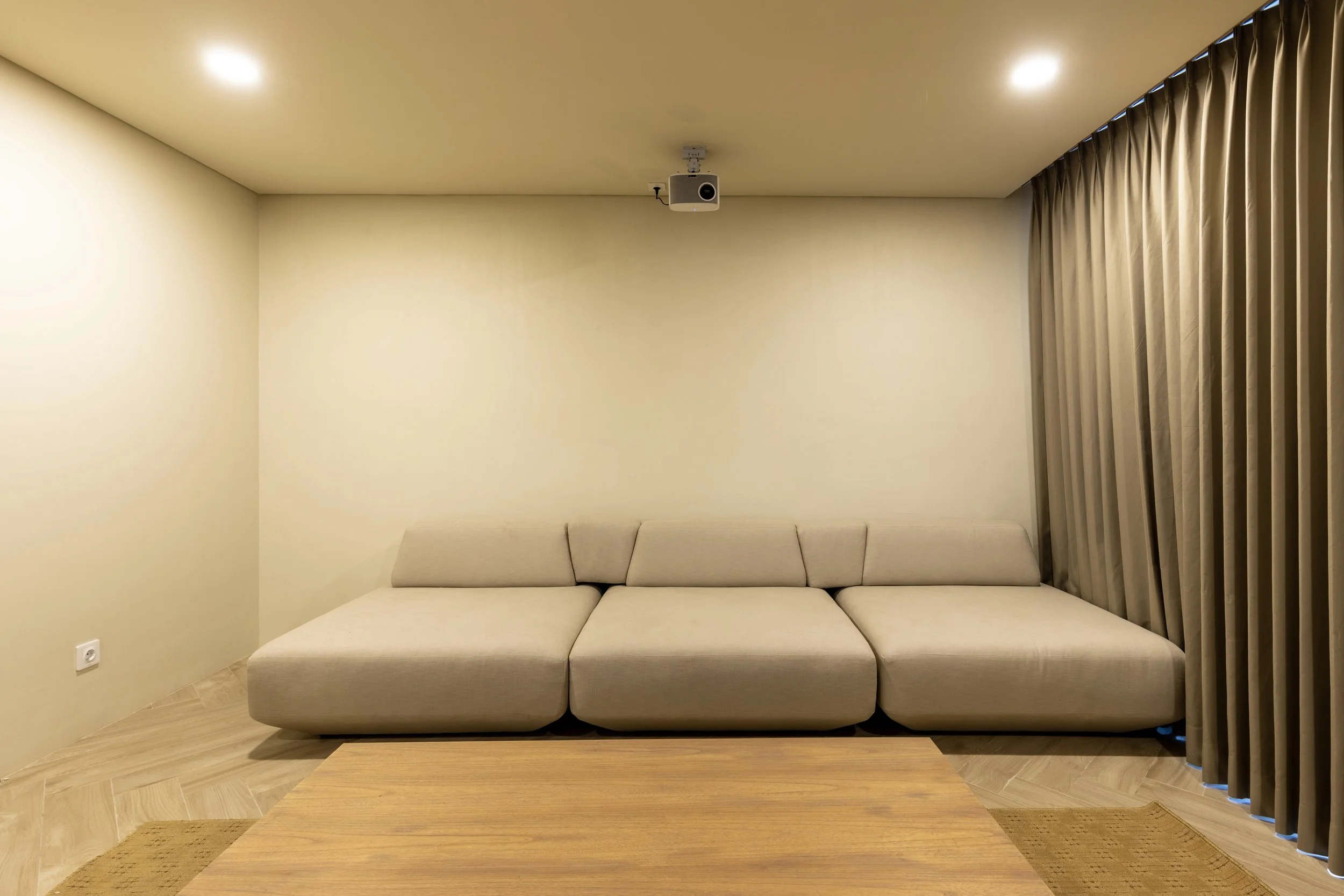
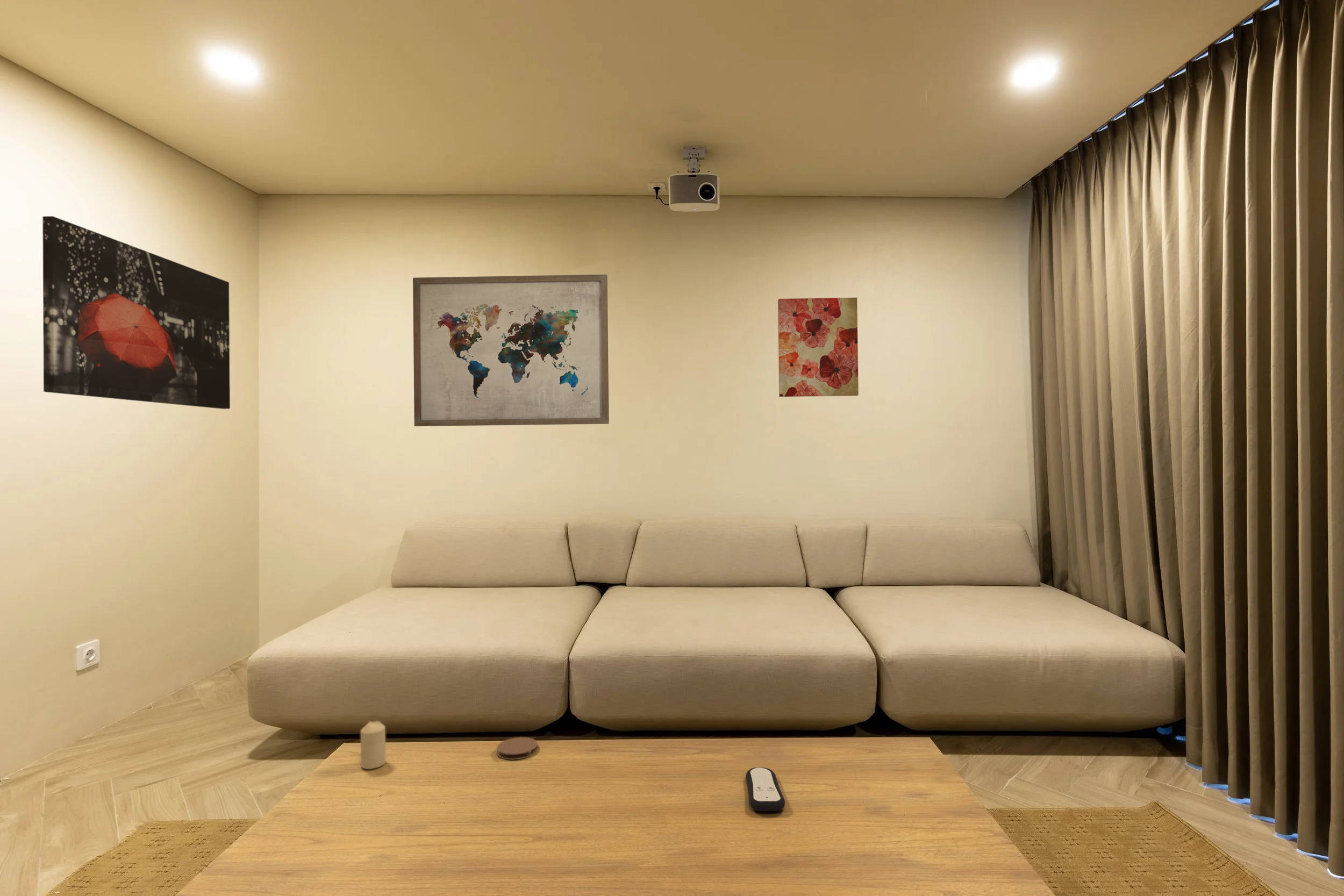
+ candle [360,720,386,770]
+ wall art [42,216,231,410]
+ wall art [412,274,610,427]
+ coaster [496,736,538,761]
+ remote control [745,767,785,812]
+ wall art [777,297,859,397]
